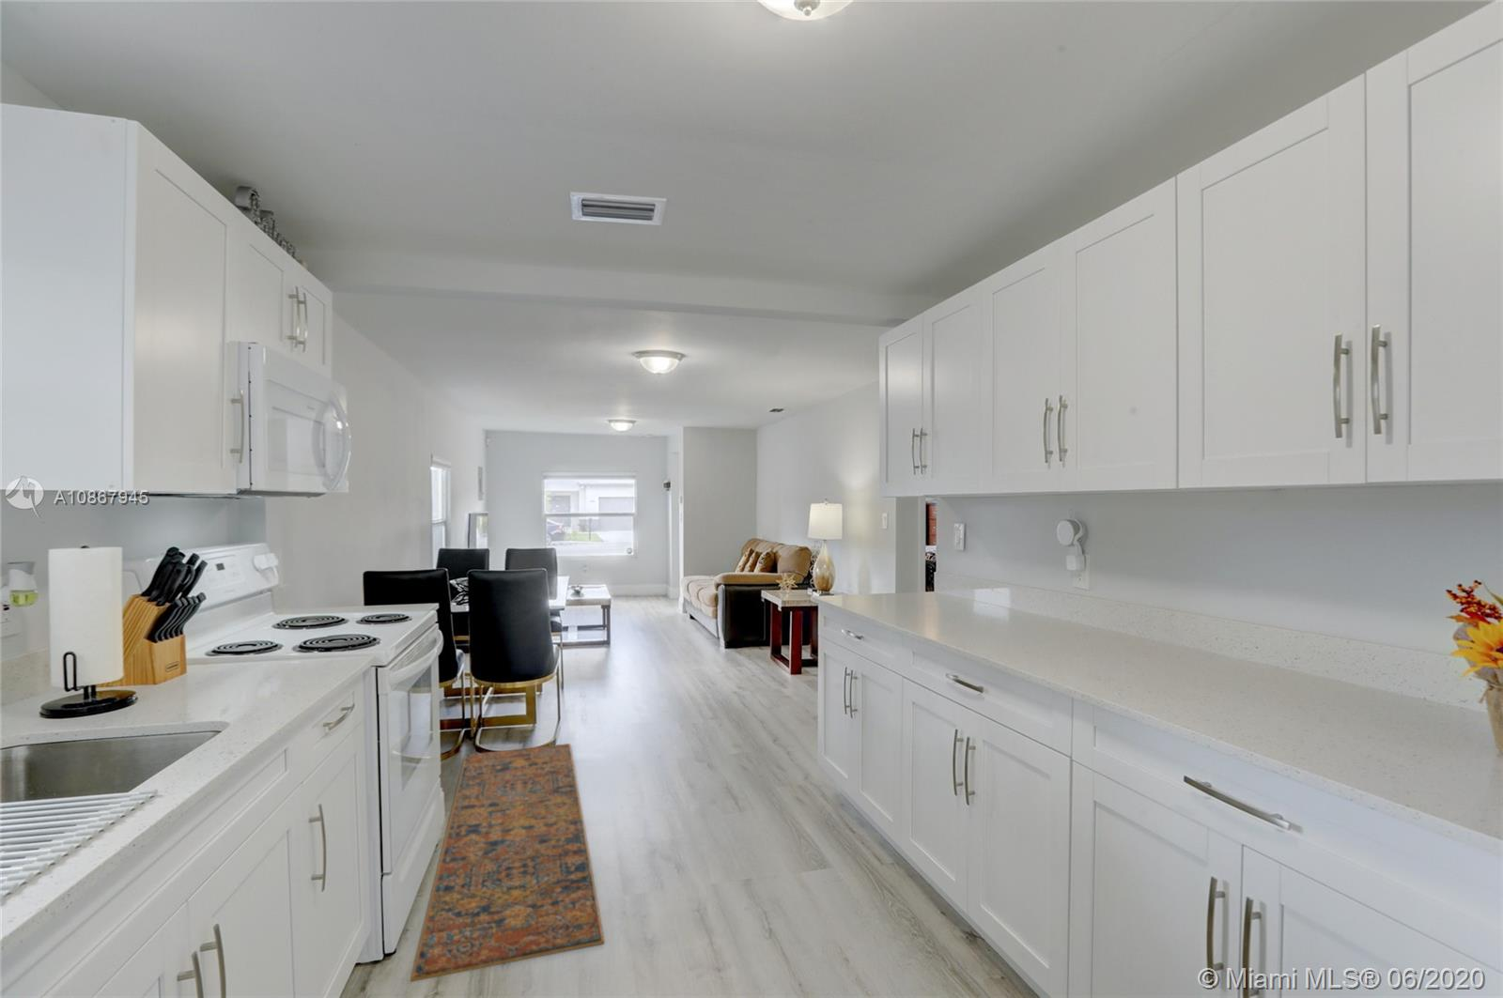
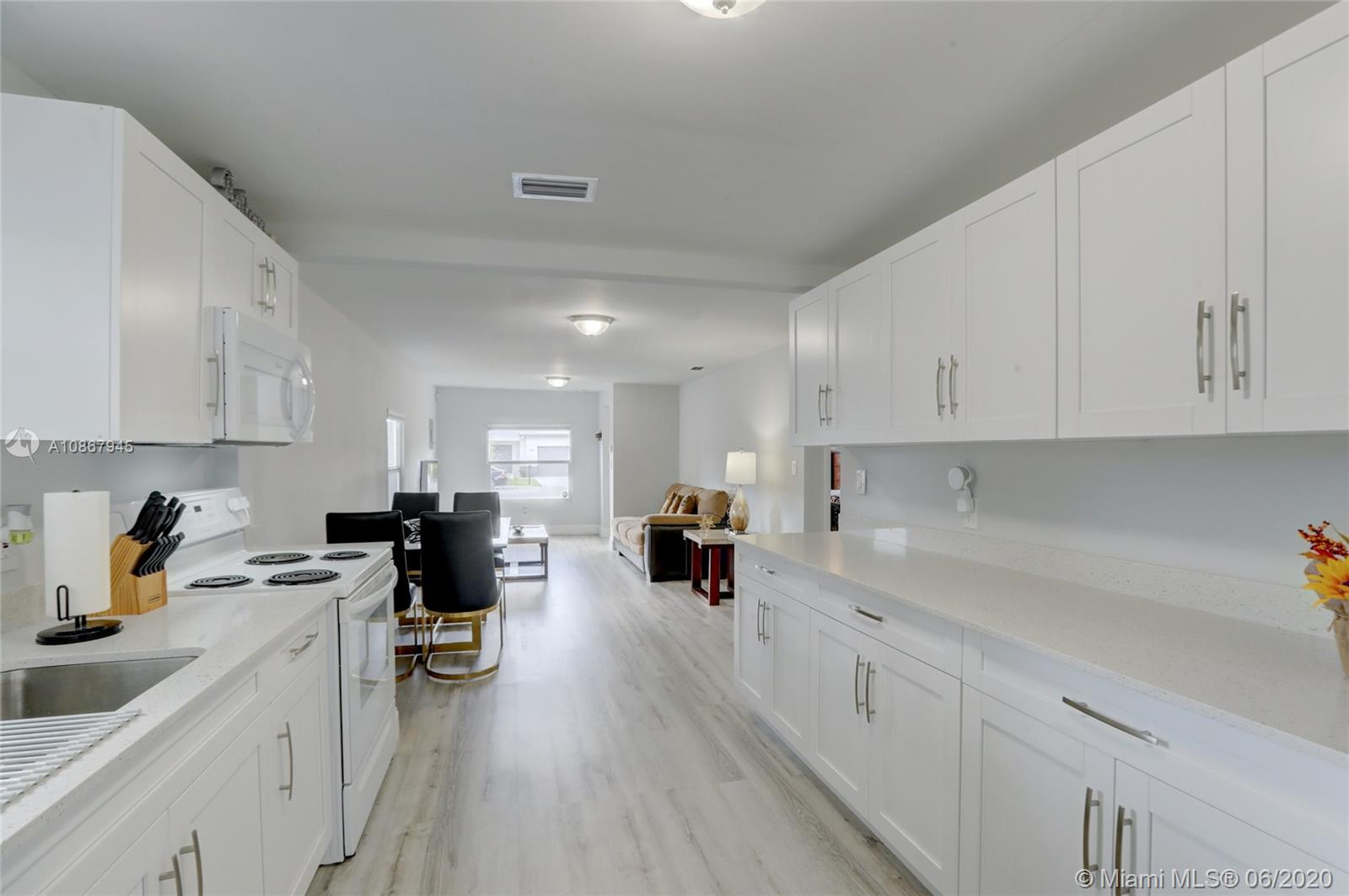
- rug [410,743,605,984]
